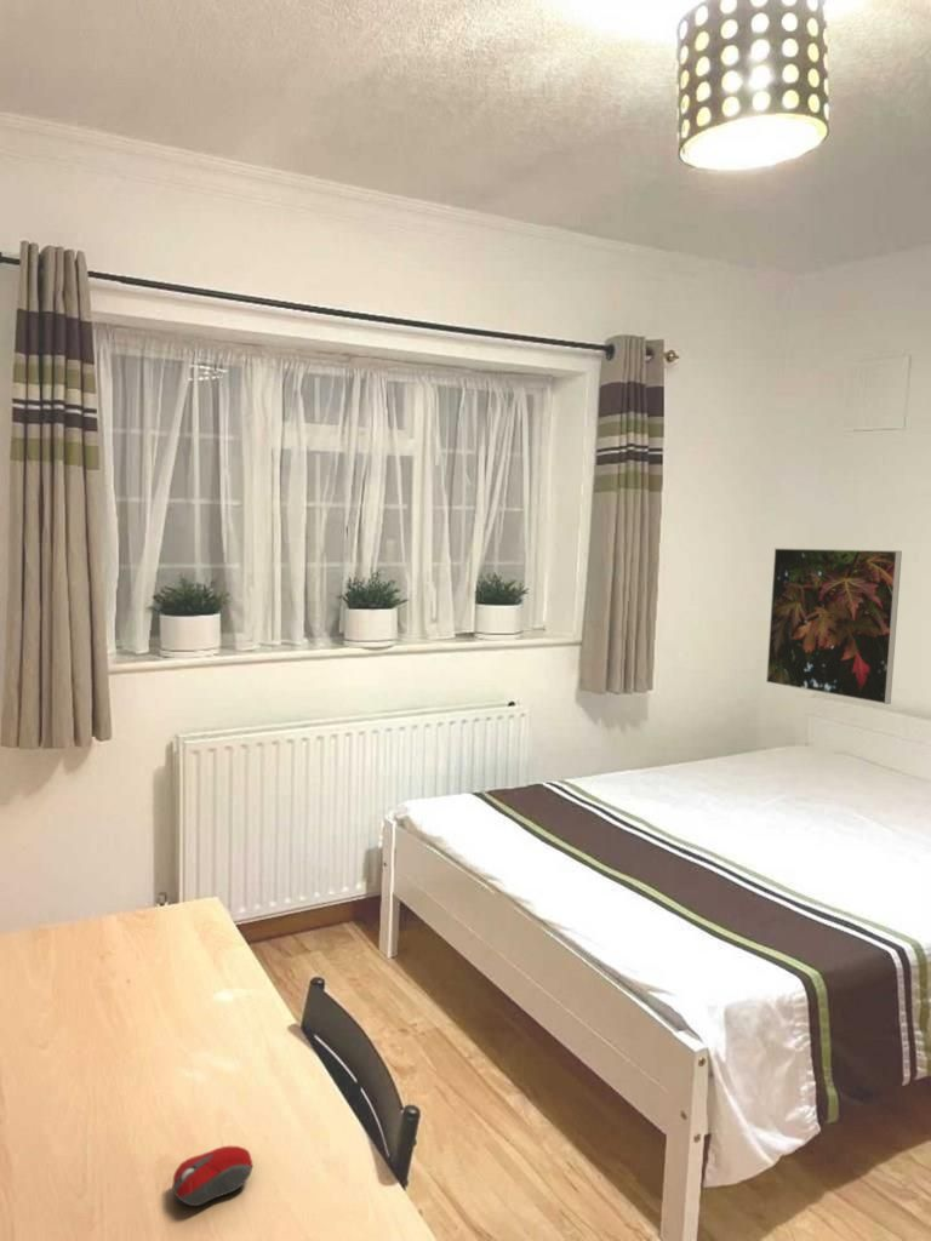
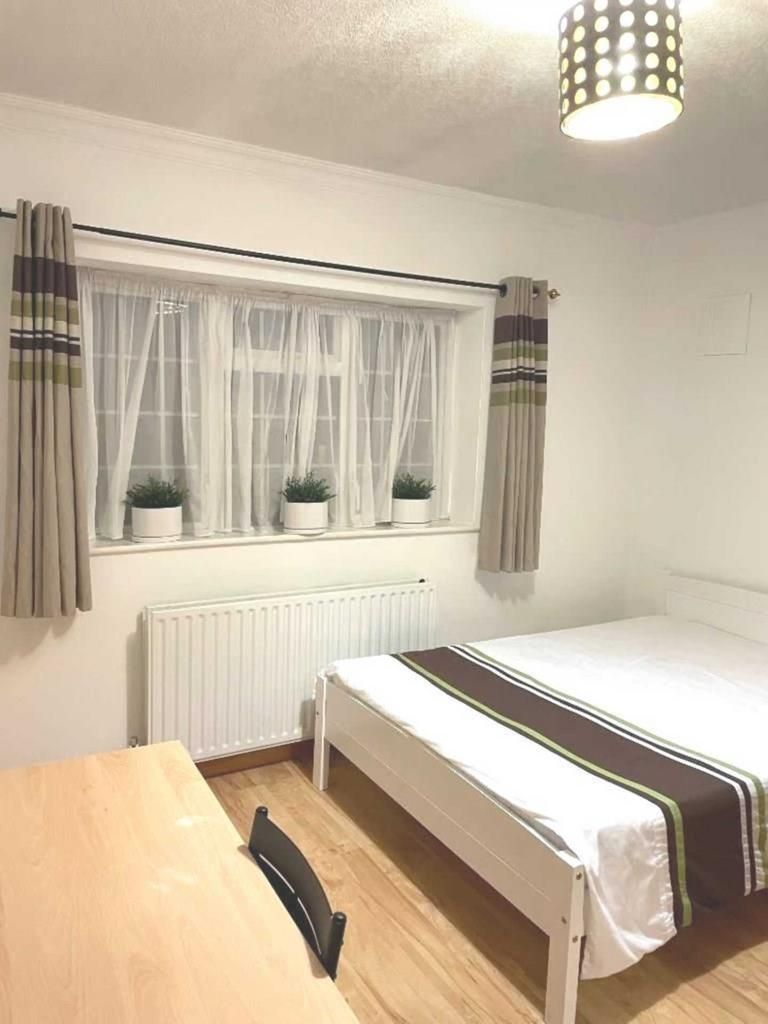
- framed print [765,547,903,705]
- computer mouse [171,1145,253,1207]
